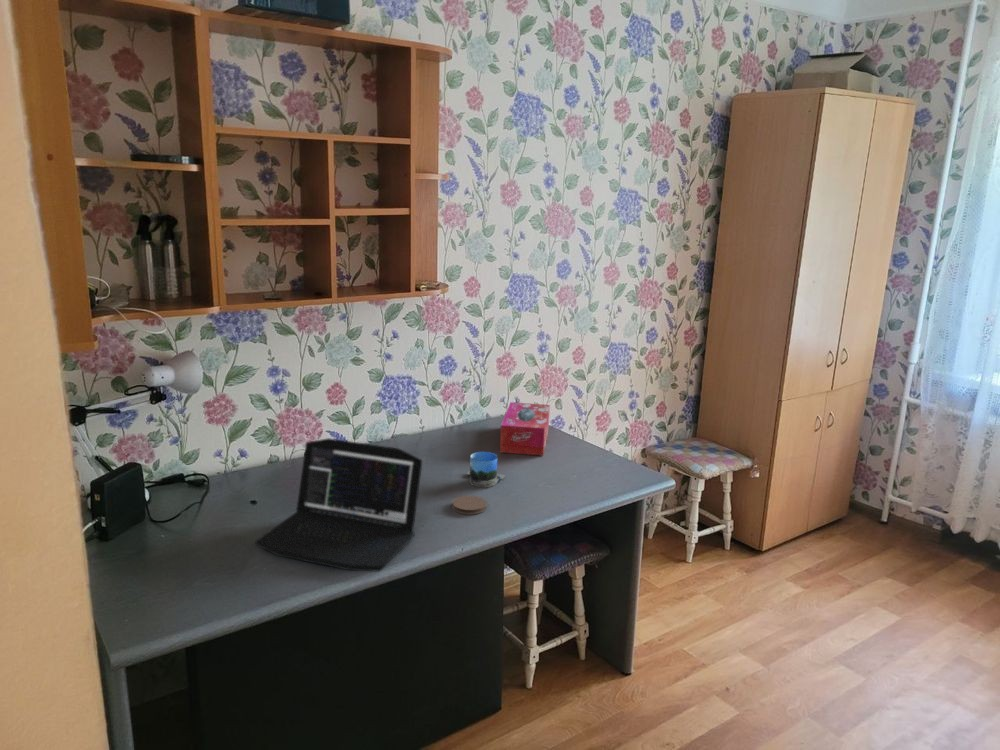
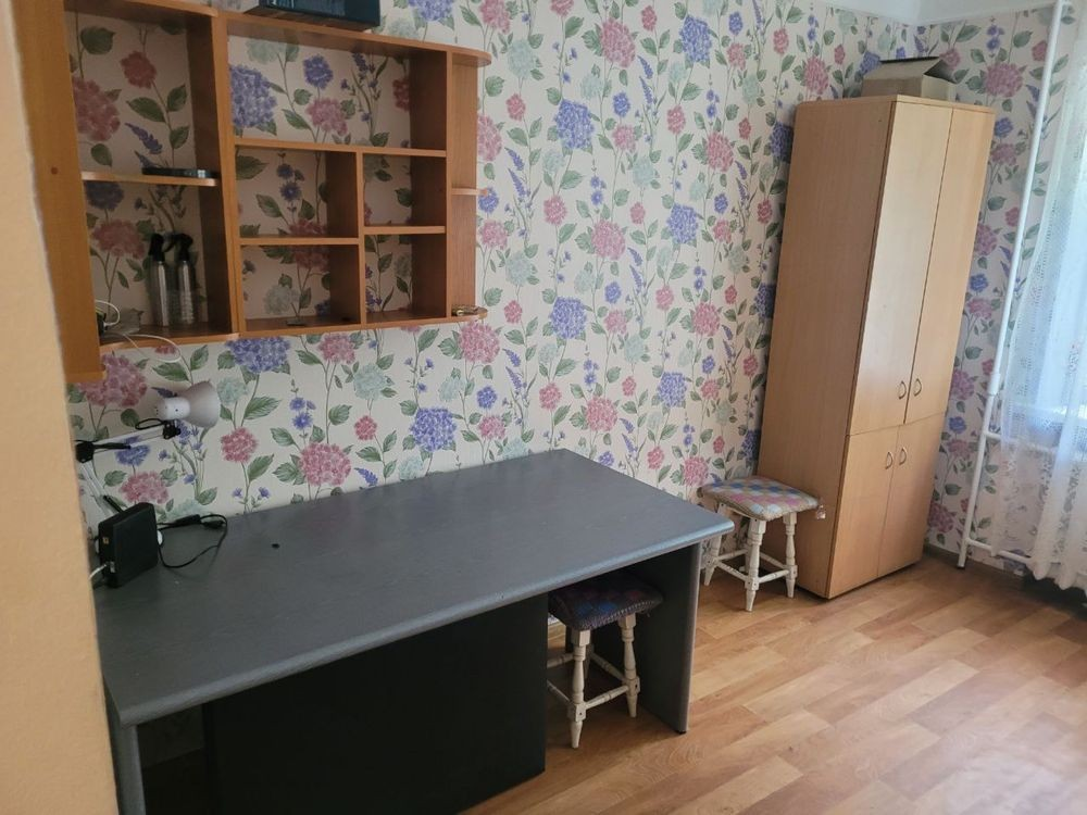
- coaster [451,495,488,515]
- tissue box [499,401,551,457]
- laptop [254,437,423,573]
- mug [466,451,506,488]
